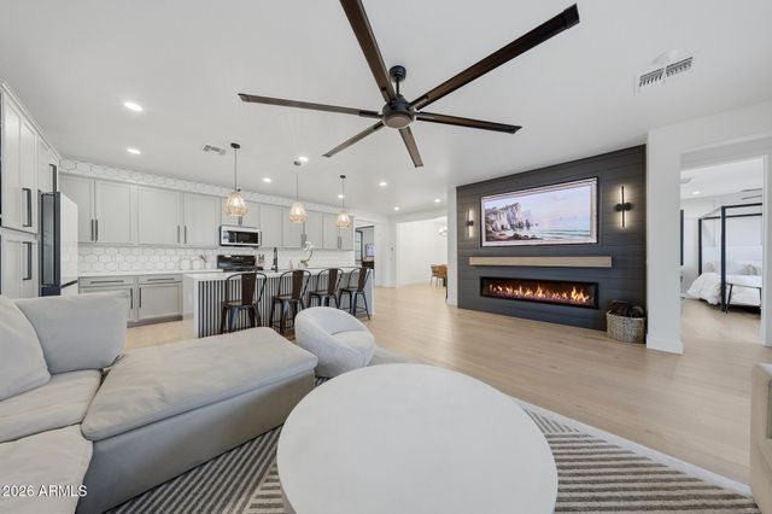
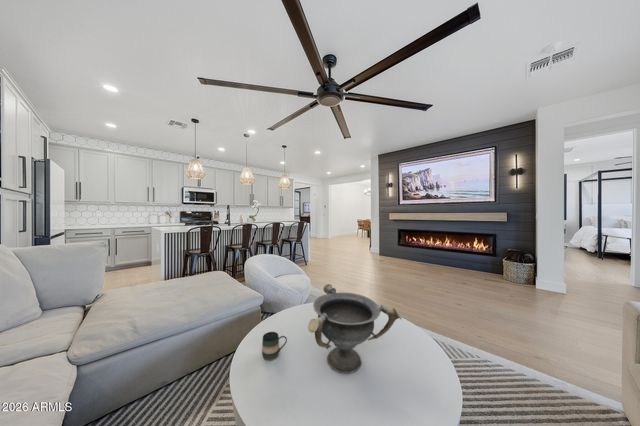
+ mug [261,331,288,361]
+ decorative bowl [307,283,403,374]
